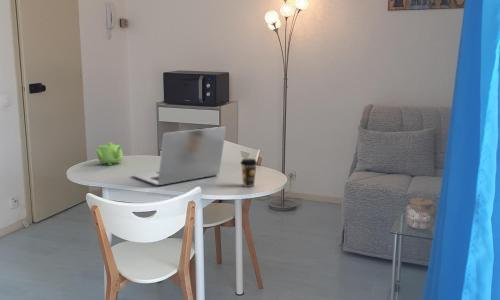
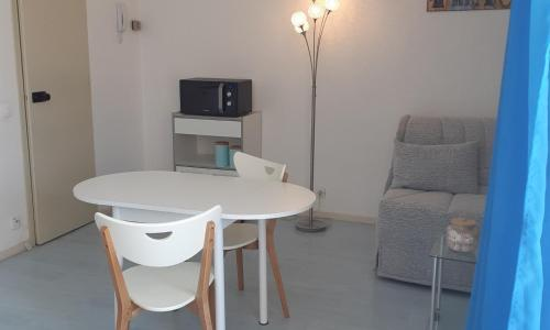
- coffee cup [239,158,258,188]
- teapot [95,142,124,166]
- laptop [131,126,227,187]
